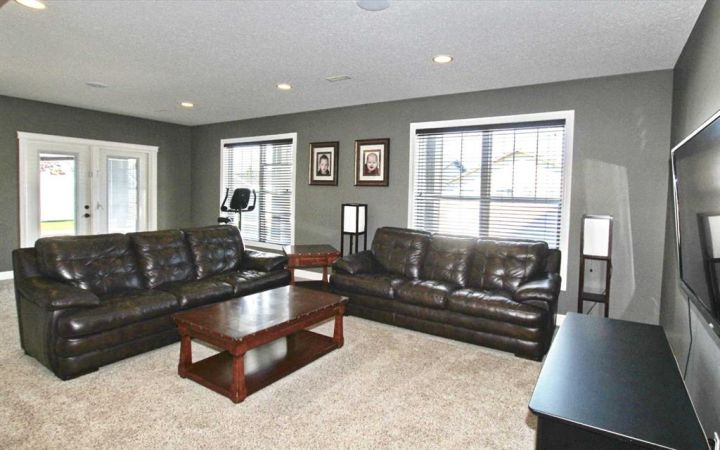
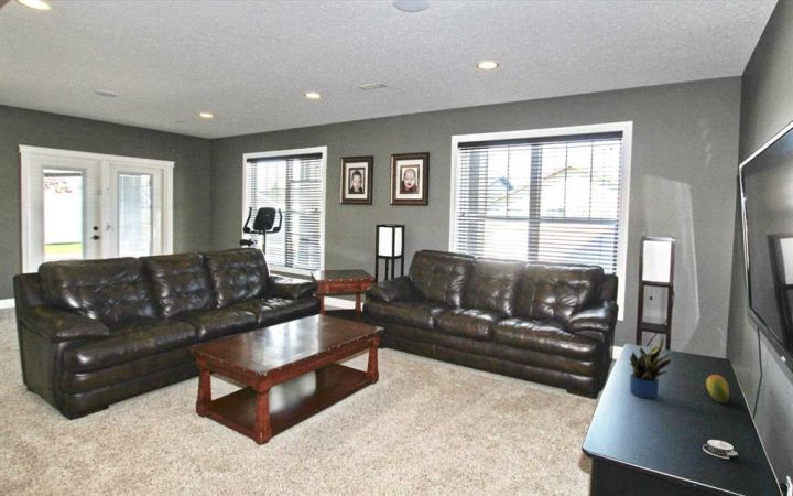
+ architectural model [702,439,739,460]
+ fruit [705,374,730,405]
+ potted plant [629,337,673,399]
